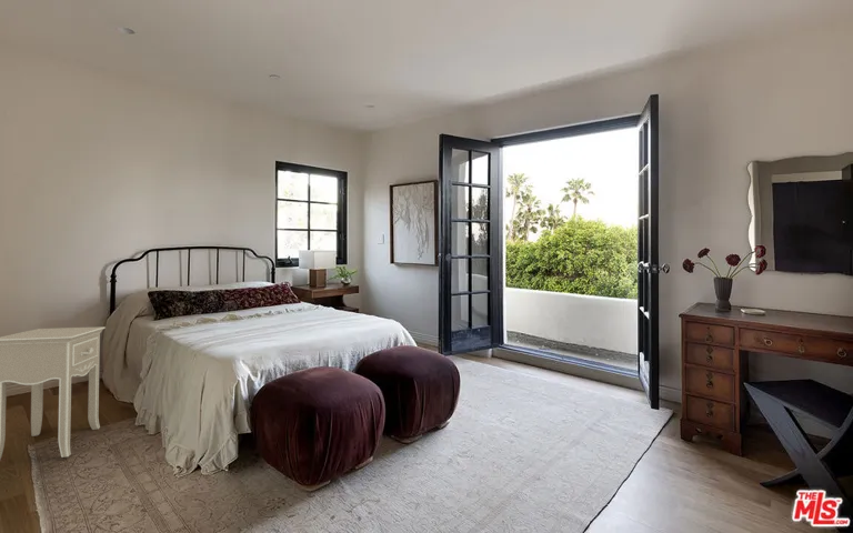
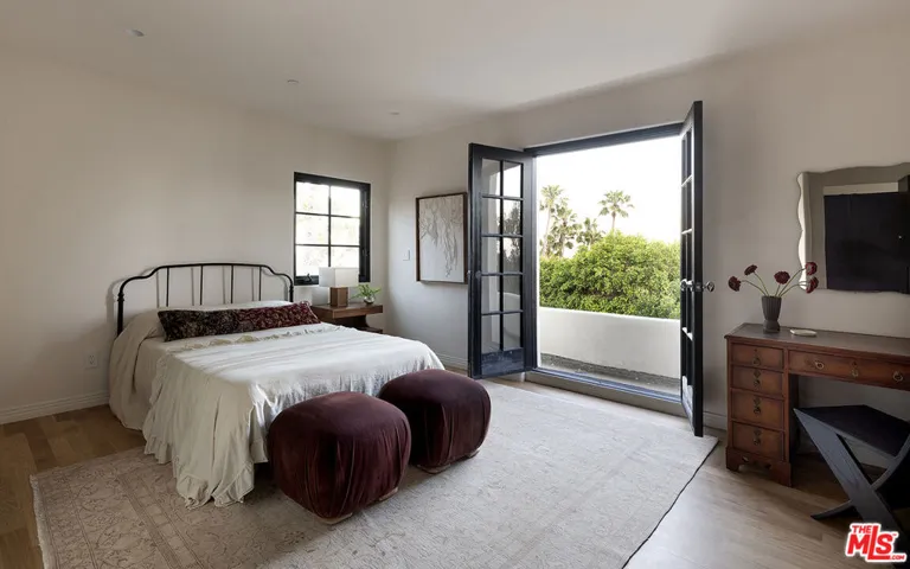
- nightstand [0,325,107,460]
